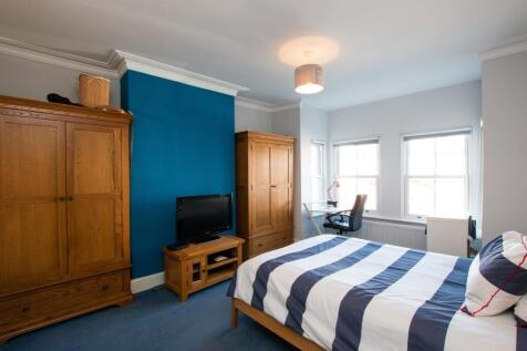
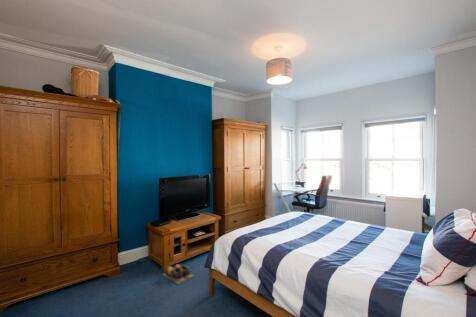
+ shoes [161,263,196,285]
